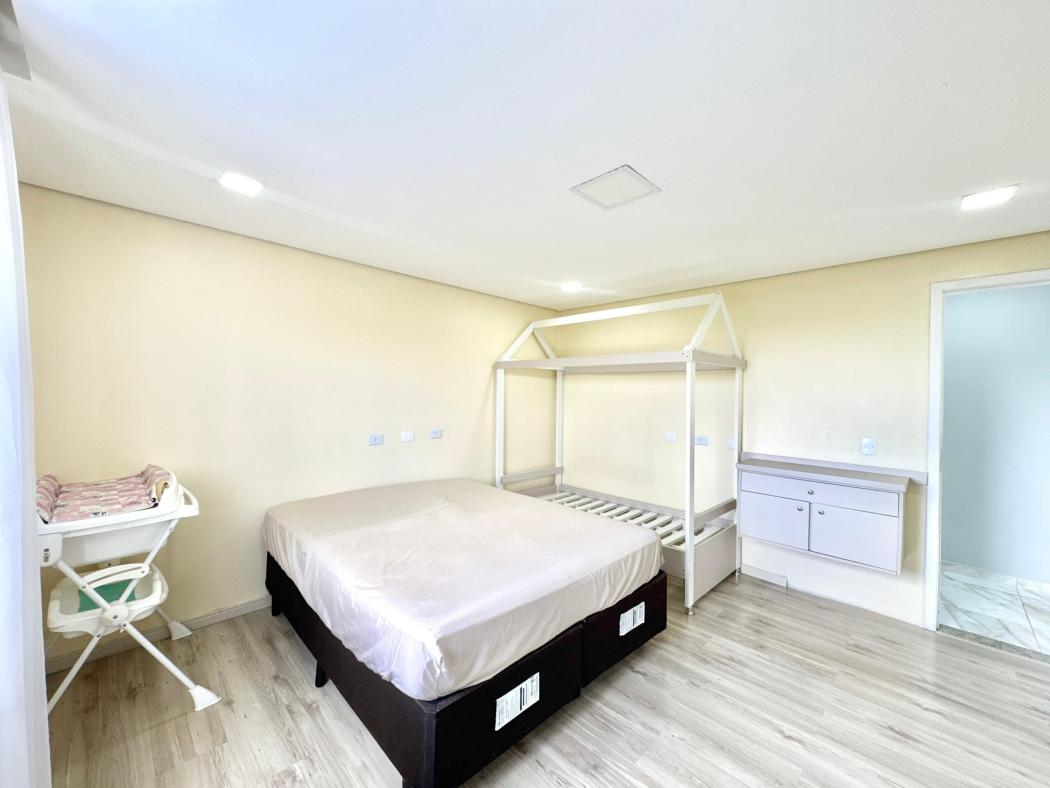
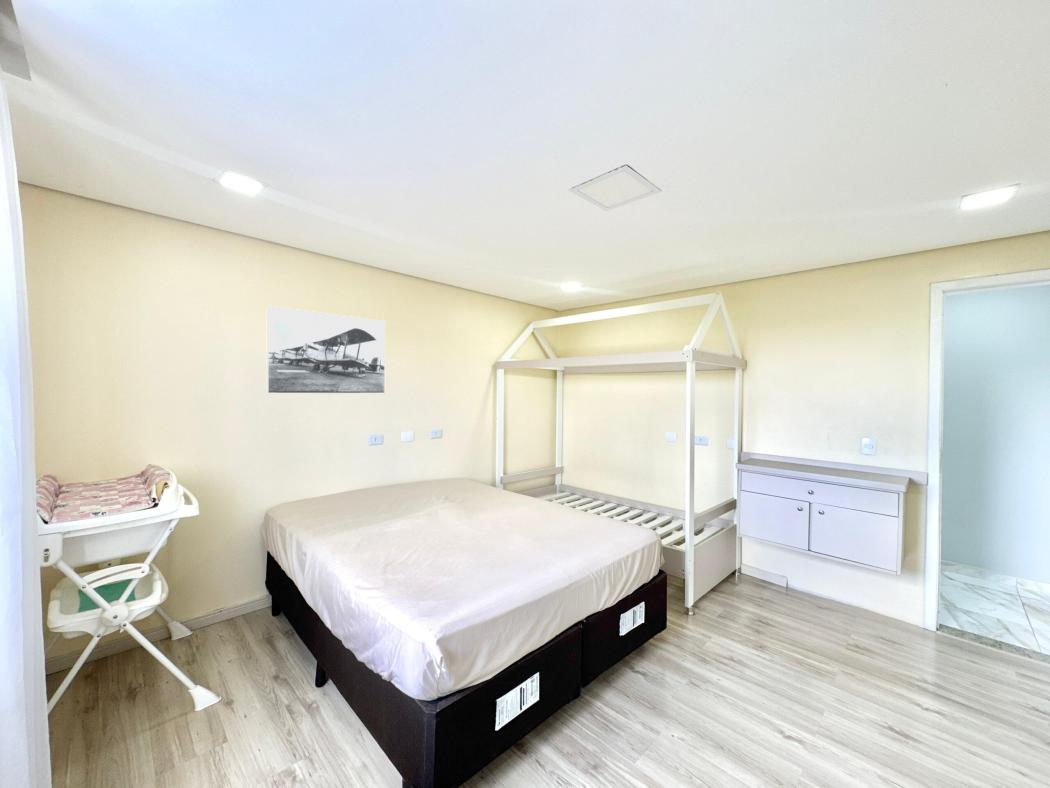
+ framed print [266,305,386,394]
